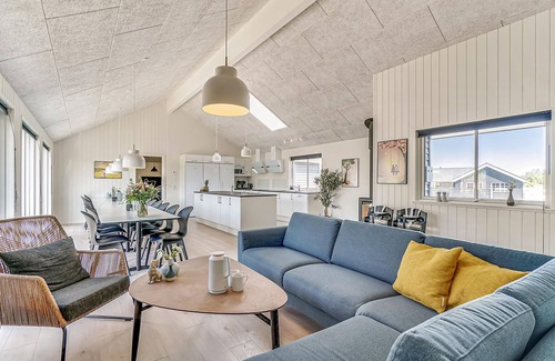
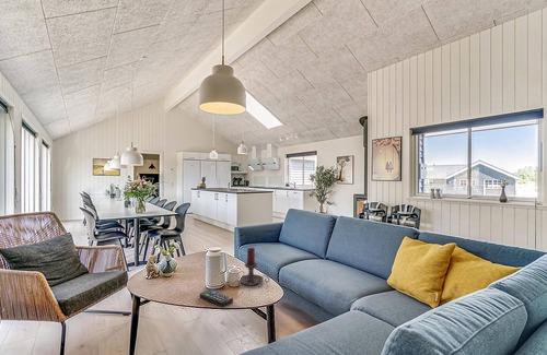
+ candle holder [238,247,270,286]
+ remote control [199,288,234,308]
